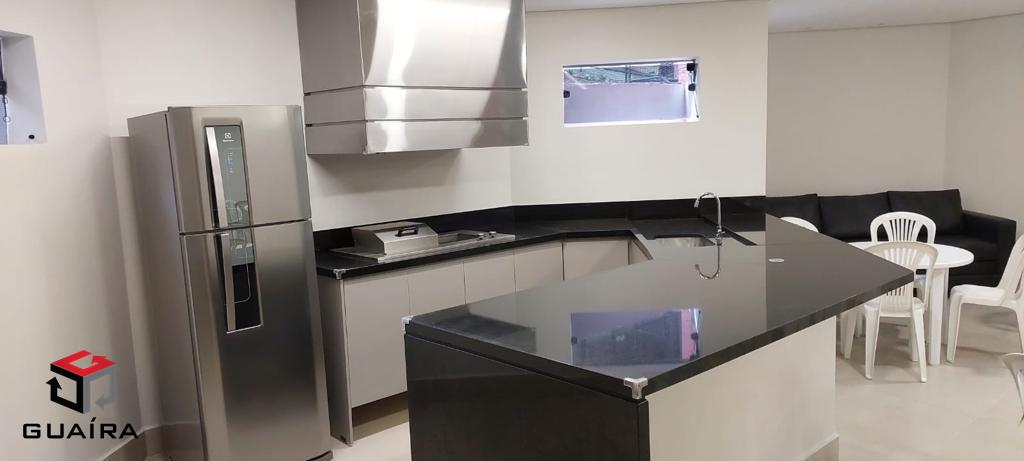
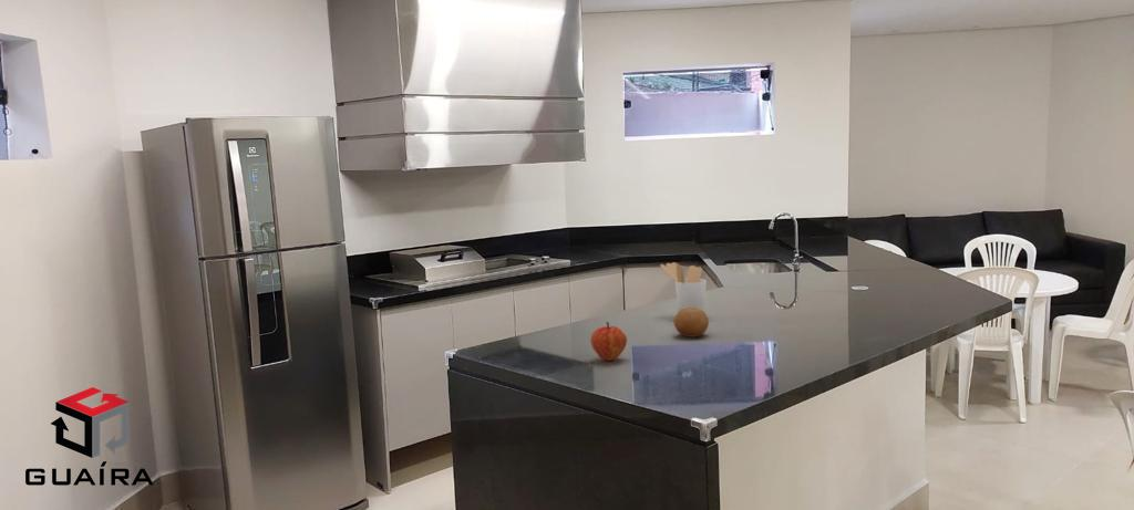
+ fruit [589,320,628,362]
+ fruit [673,308,710,339]
+ utensil holder [659,261,708,312]
